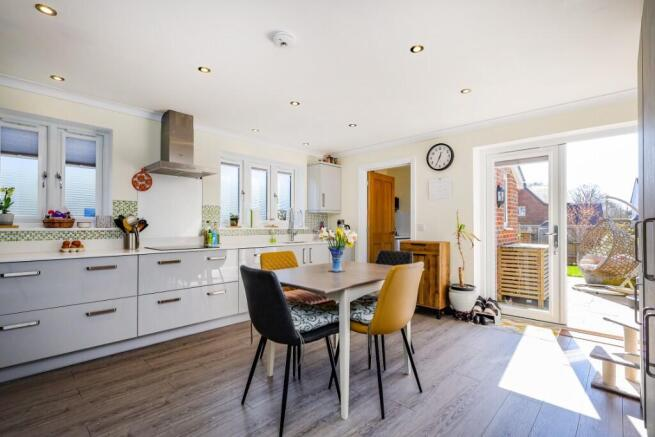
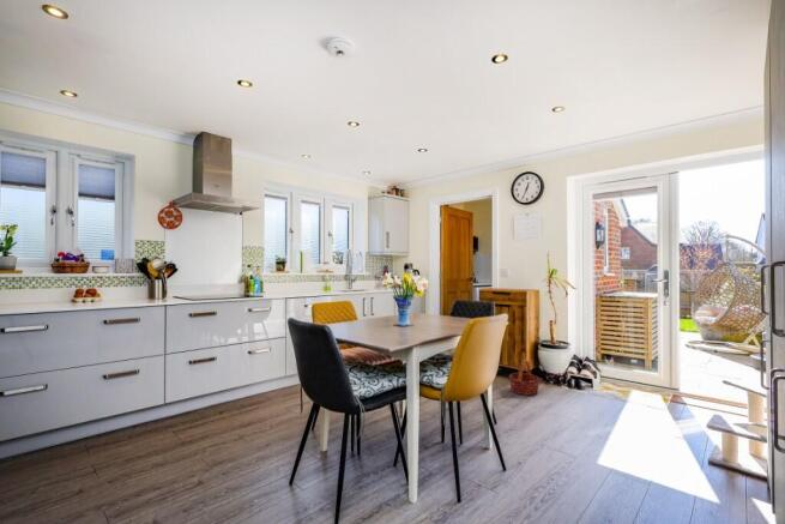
+ basket [507,359,542,397]
